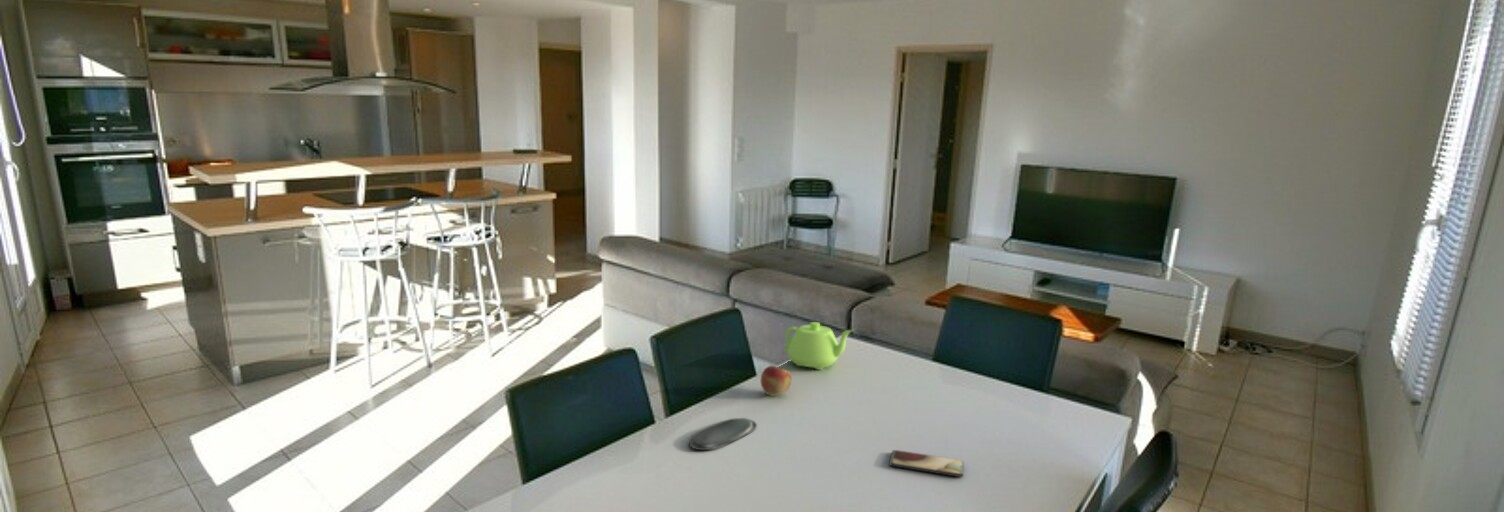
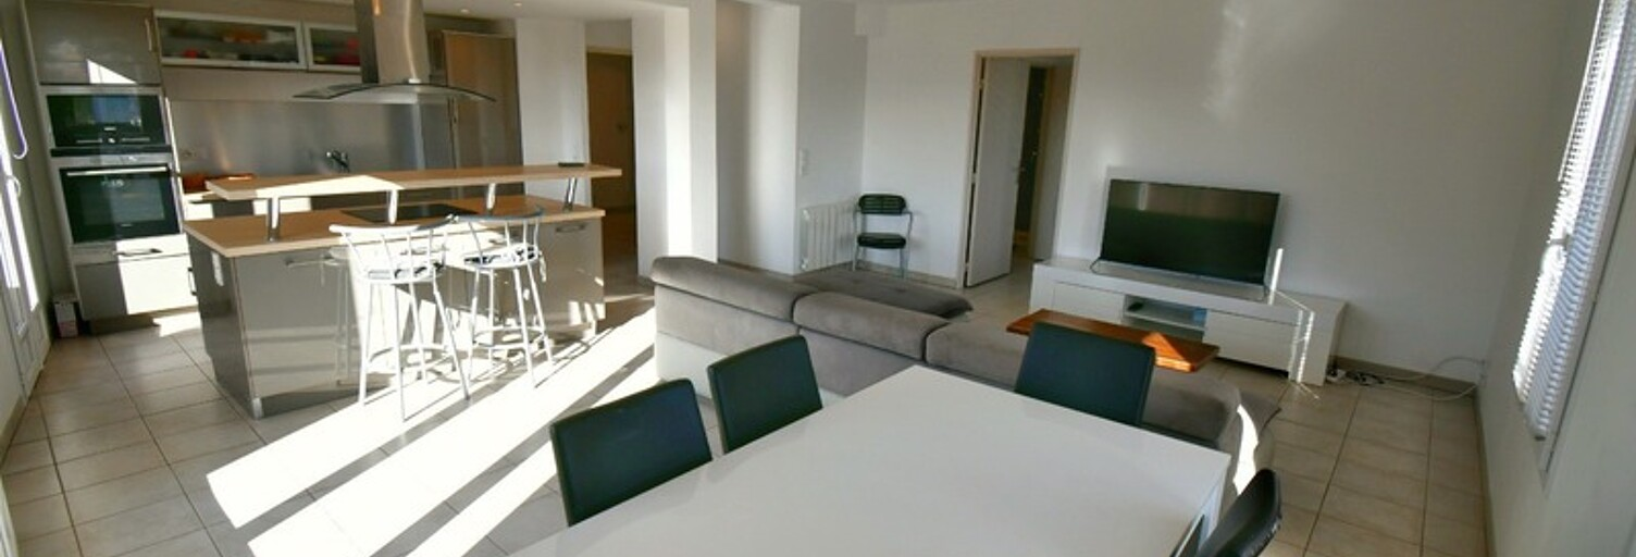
- teapot [783,321,854,371]
- fruit [760,365,792,397]
- smartphone [888,449,965,478]
- oval tray [688,417,758,451]
